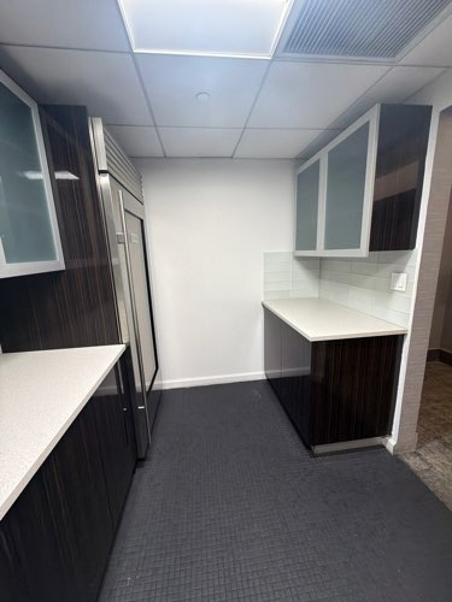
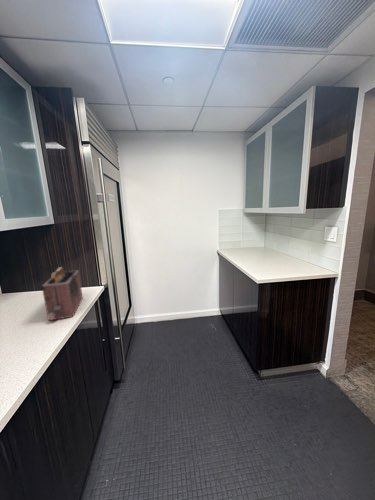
+ toaster [41,266,84,321]
